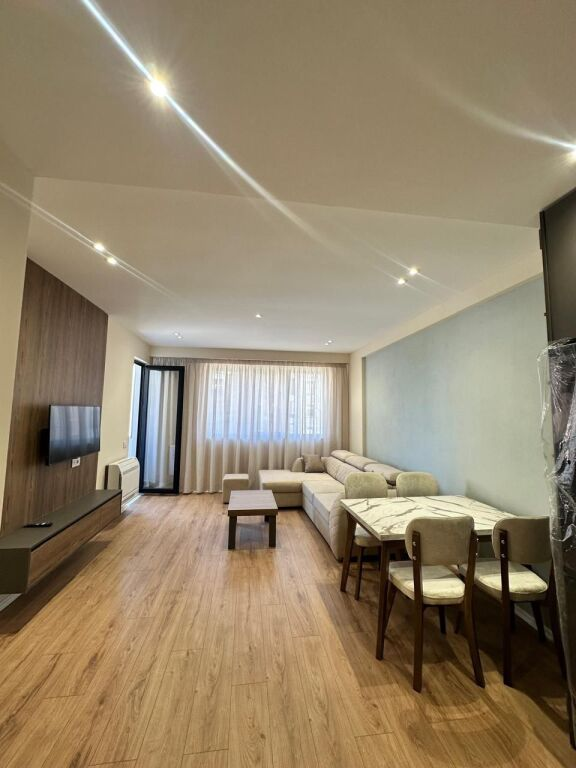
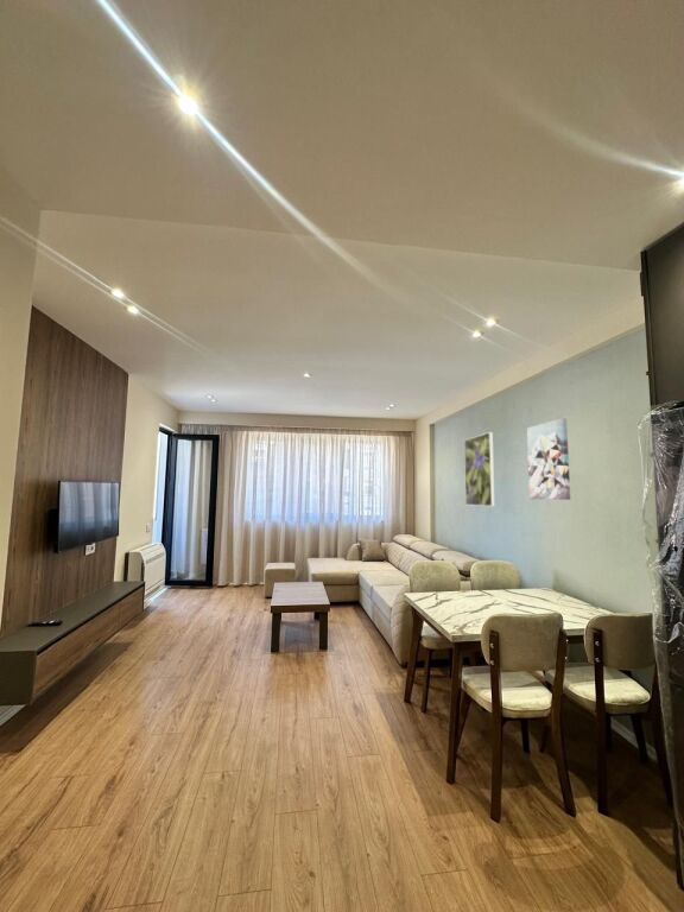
+ wall art [526,417,571,501]
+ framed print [463,431,496,507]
